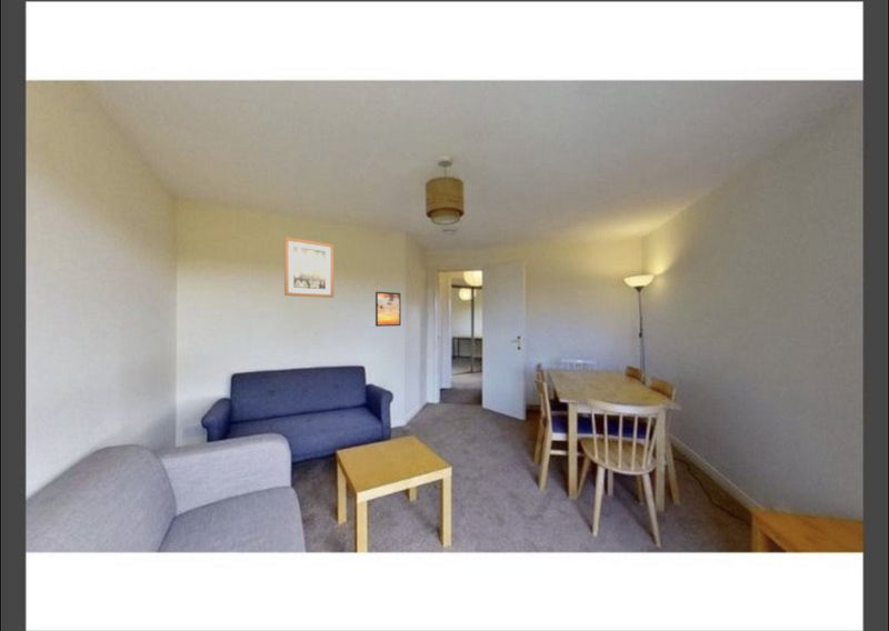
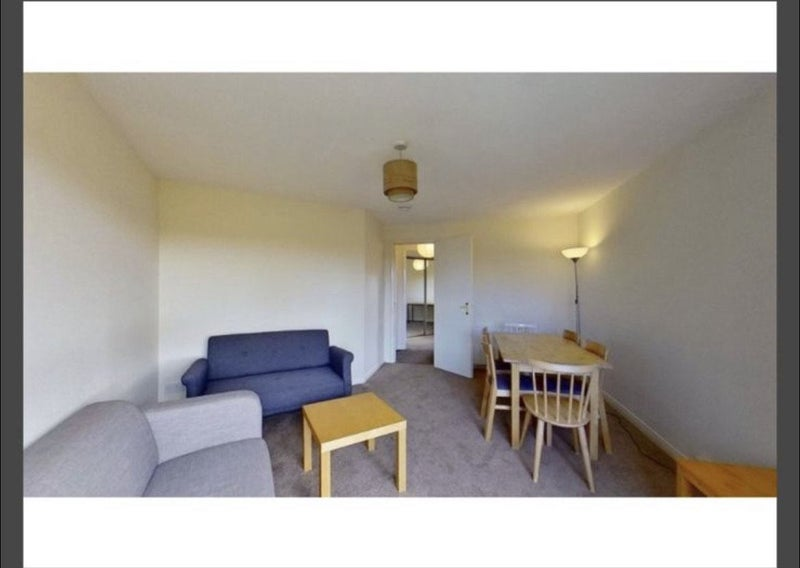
- wall art [283,236,334,299]
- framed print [374,291,402,328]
